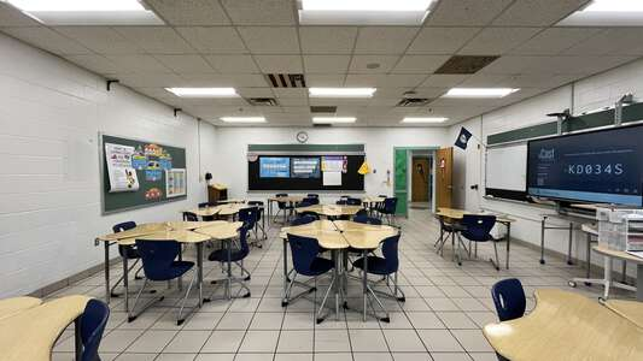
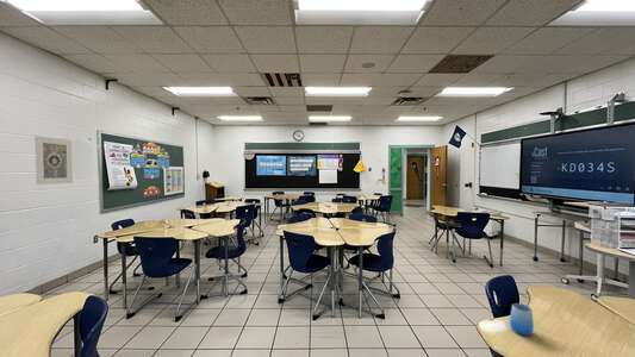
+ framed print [33,134,74,186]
+ cup [509,302,535,337]
